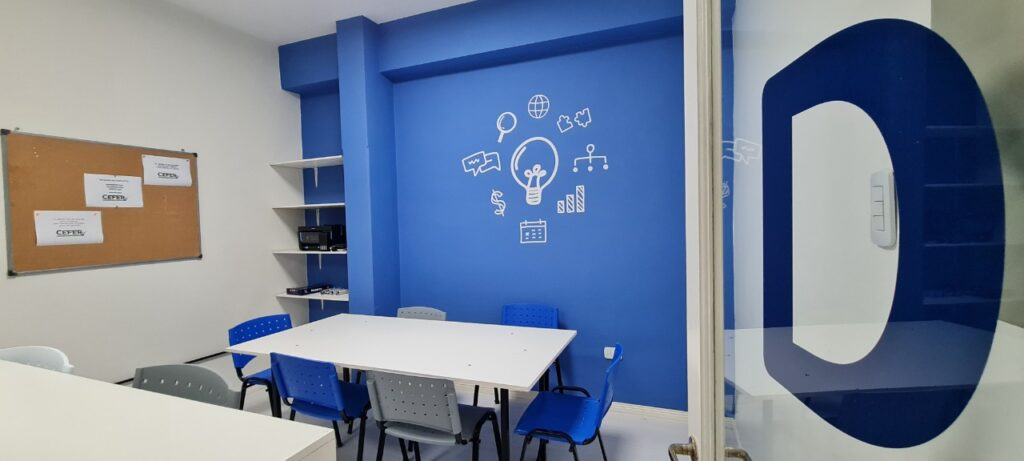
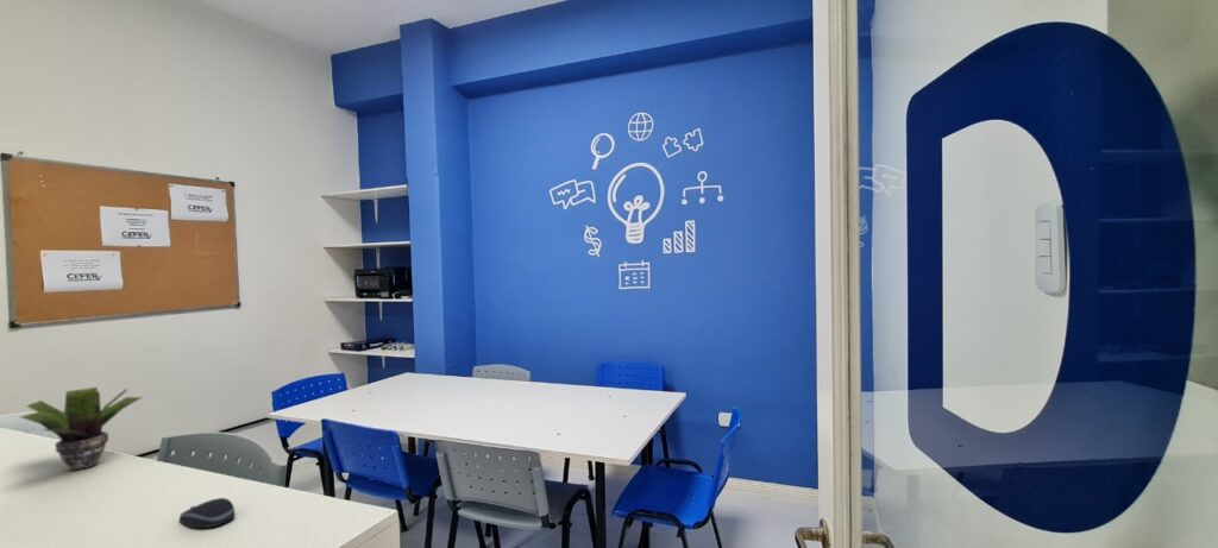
+ computer mouse [178,497,237,529]
+ potted plant [19,386,144,472]
